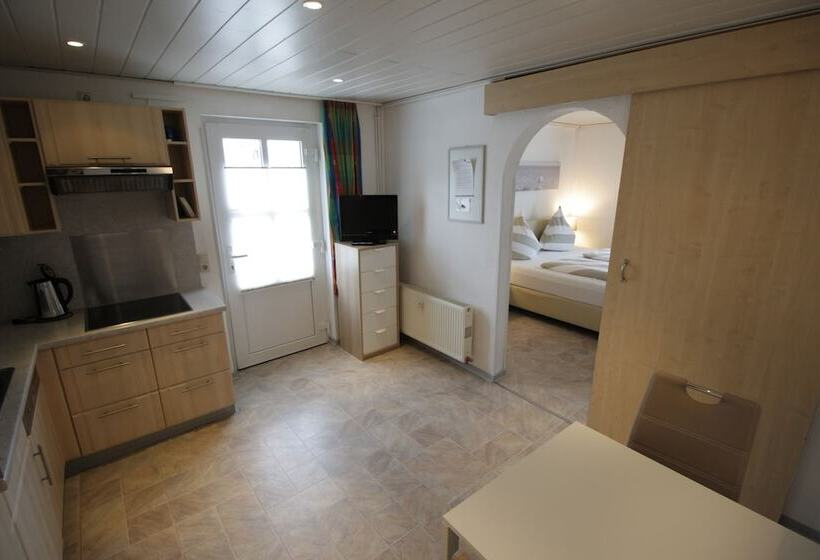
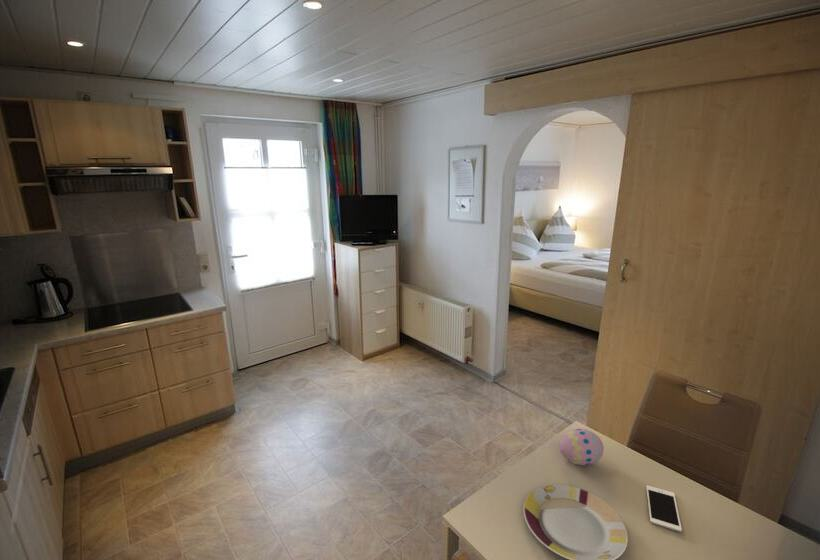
+ decorative egg [558,428,605,466]
+ plate [523,483,629,560]
+ cell phone [645,485,683,533]
